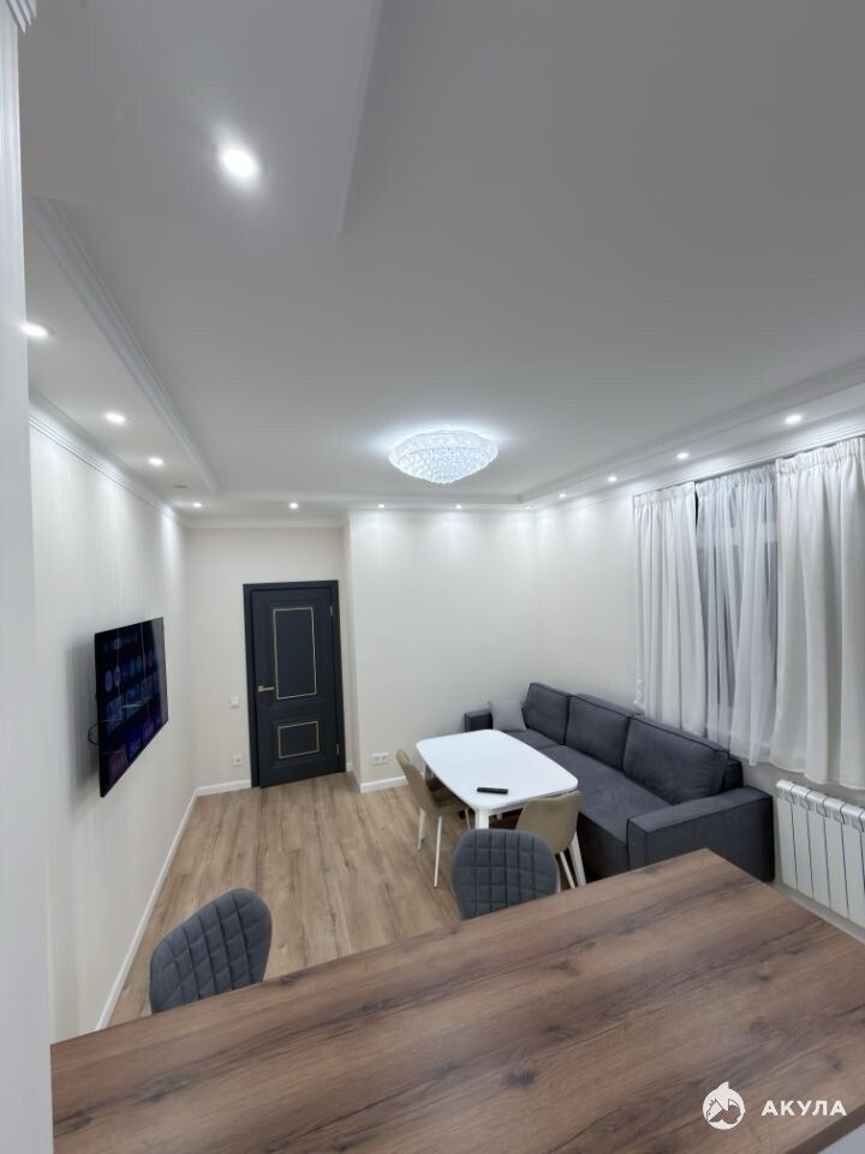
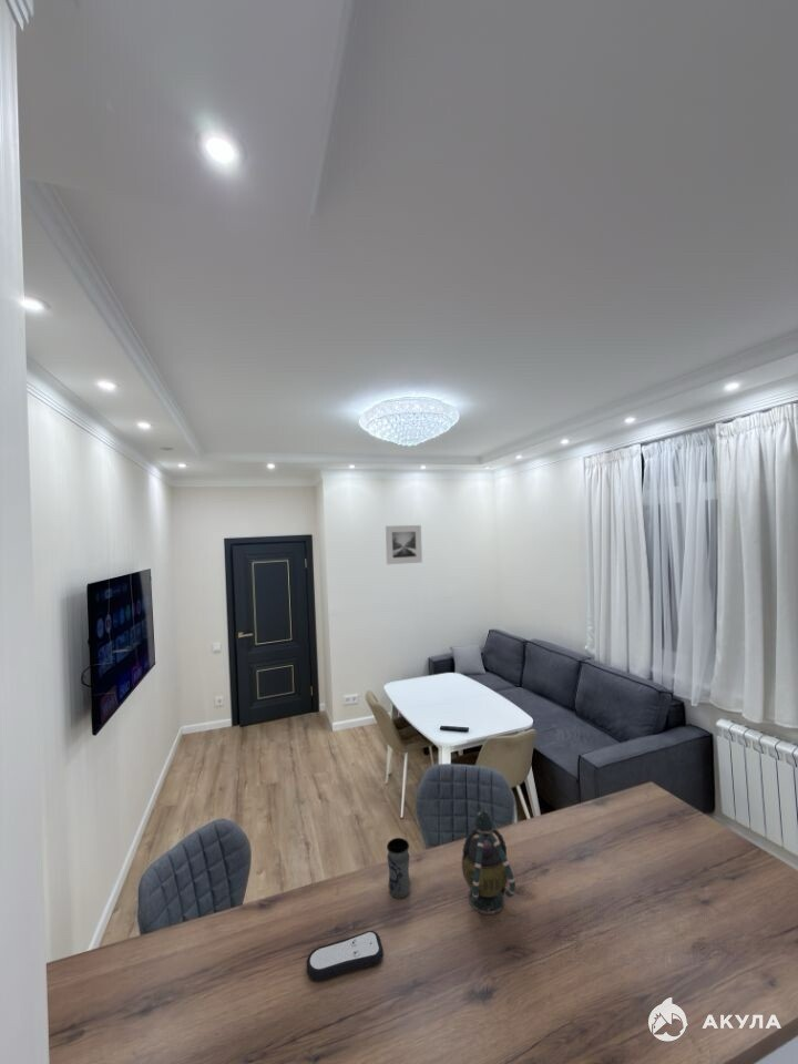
+ remote control [306,930,385,981]
+ teapot [461,808,516,915]
+ jar [386,837,412,899]
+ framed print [385,524,423,565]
